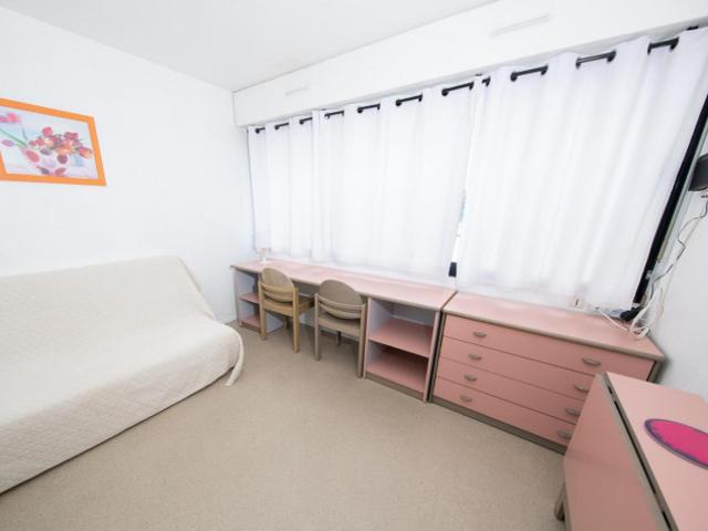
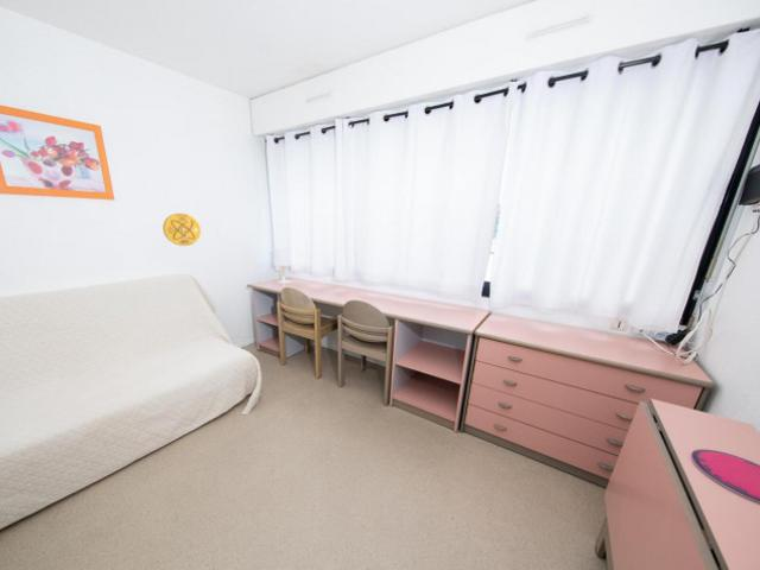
+ medallion [162,213,202,247]
